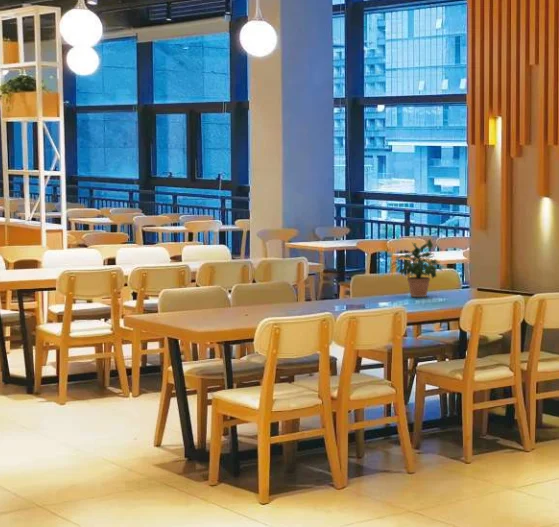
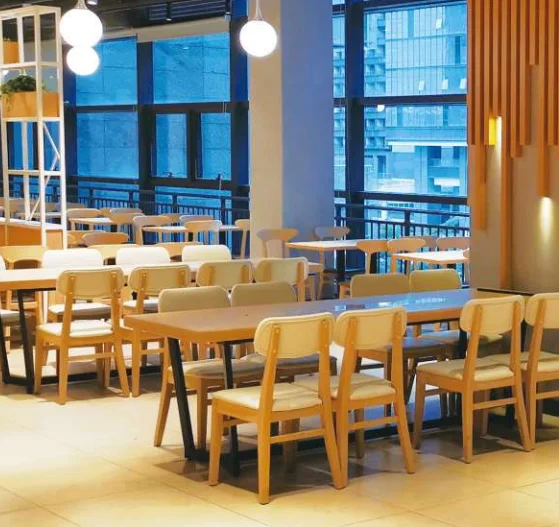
- potted plant [390,238,443,298]
